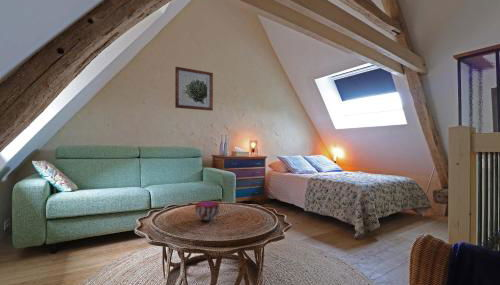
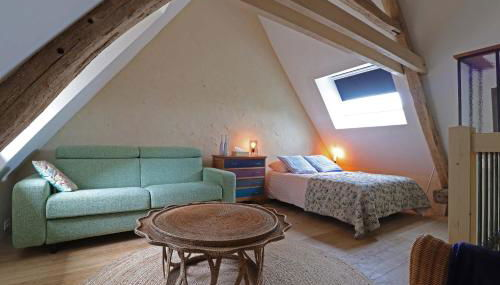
- decorative bowl [194,200,221,221]
- wall art [174,66,214,112]
